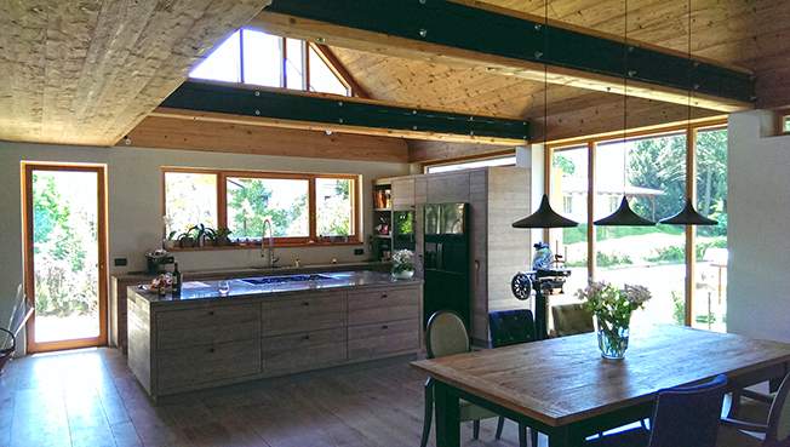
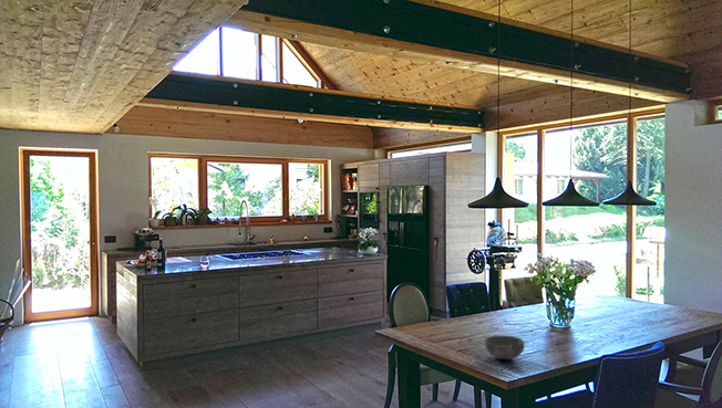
+ bowl [484,335,526,360]
